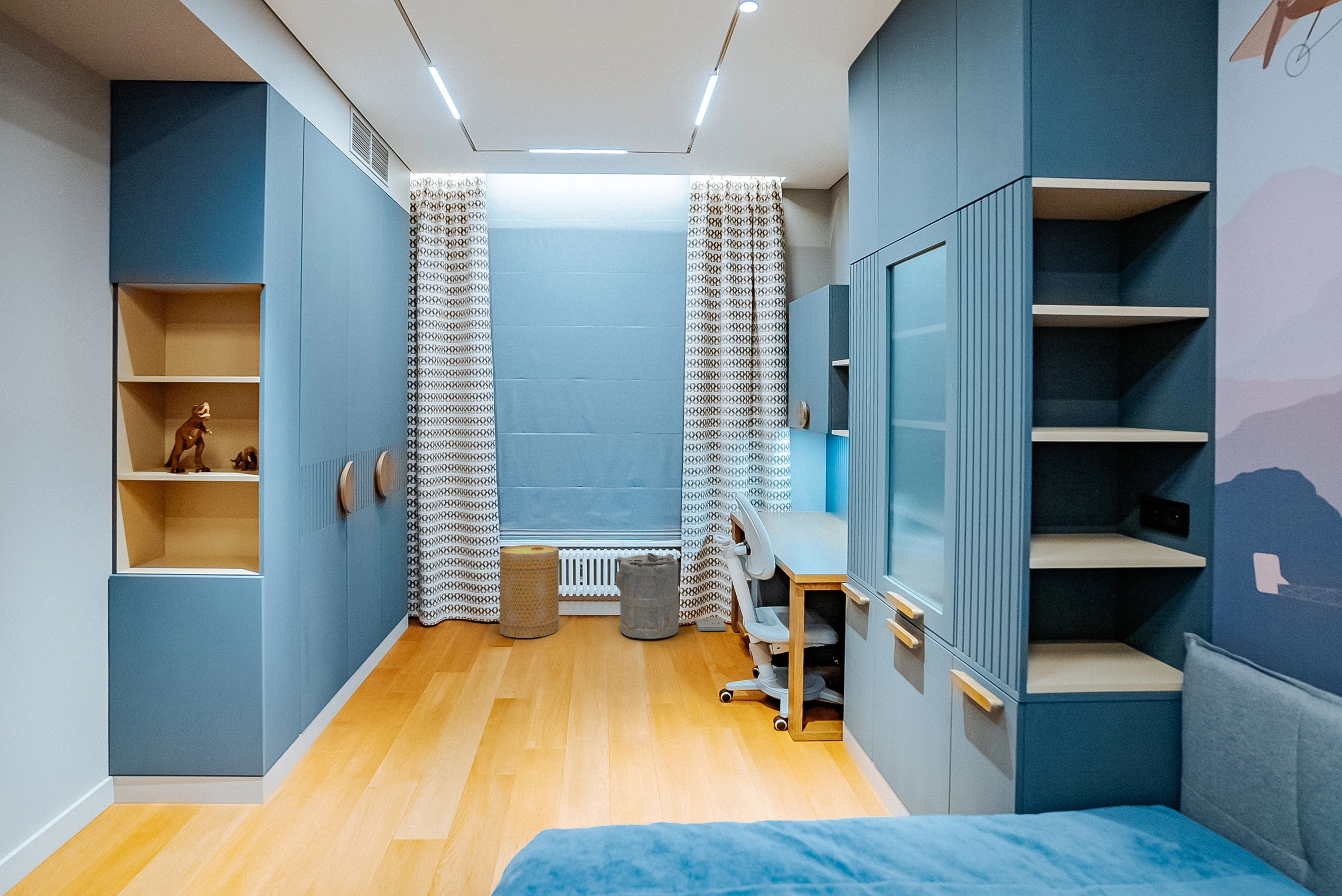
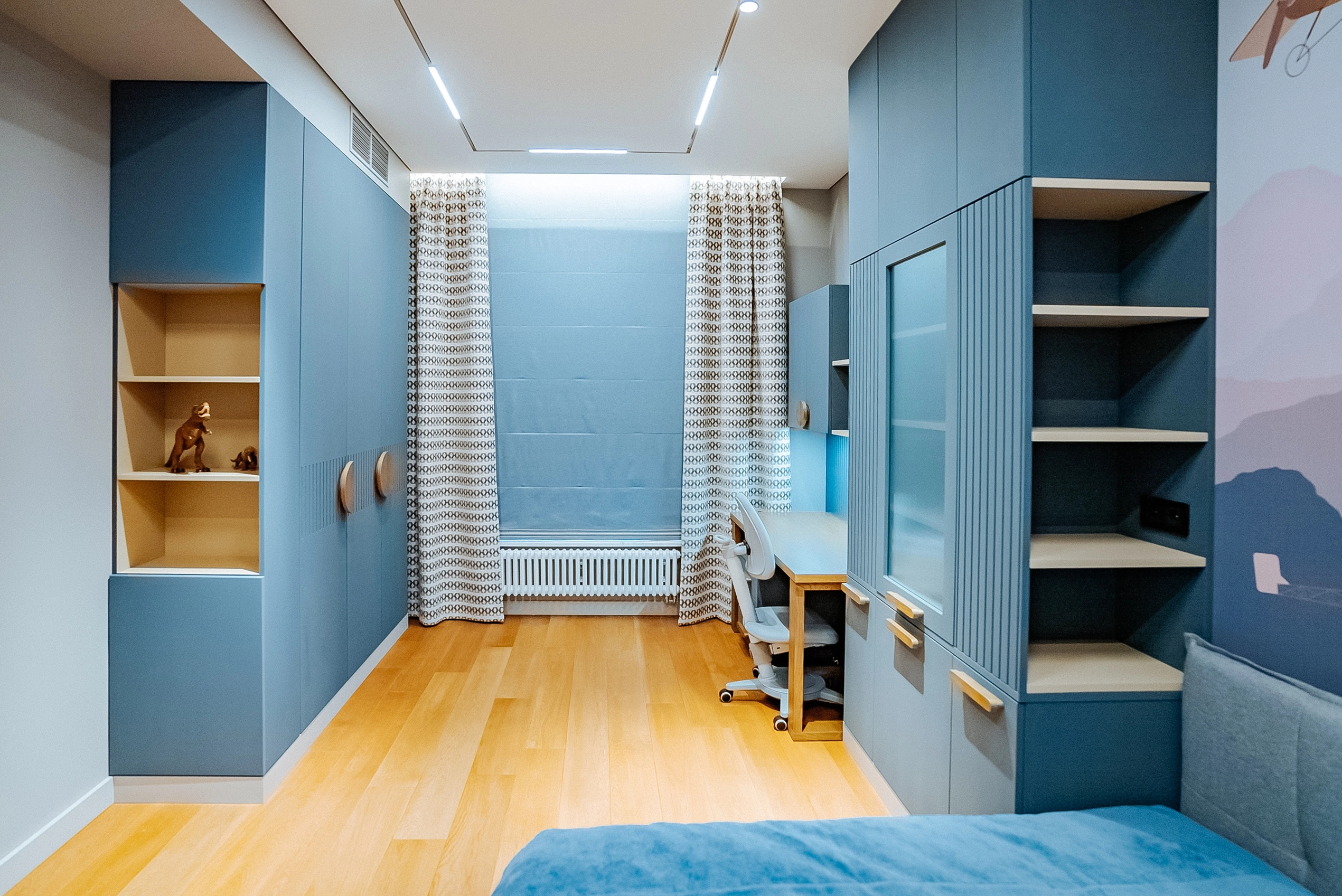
- laundry hamper [614,552,679,639]
- book [695,617,726,631]
- basket [498,544,560,638]
